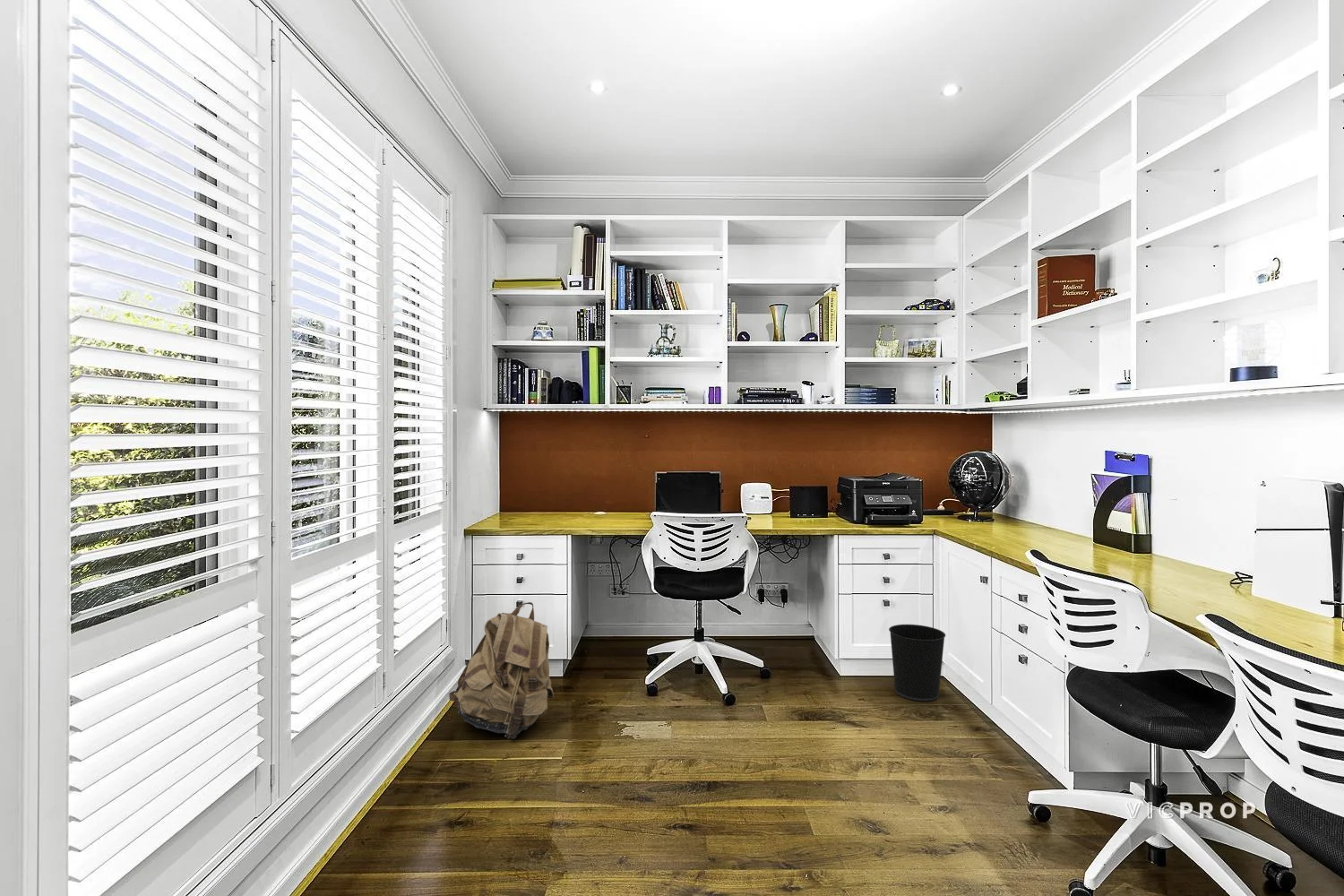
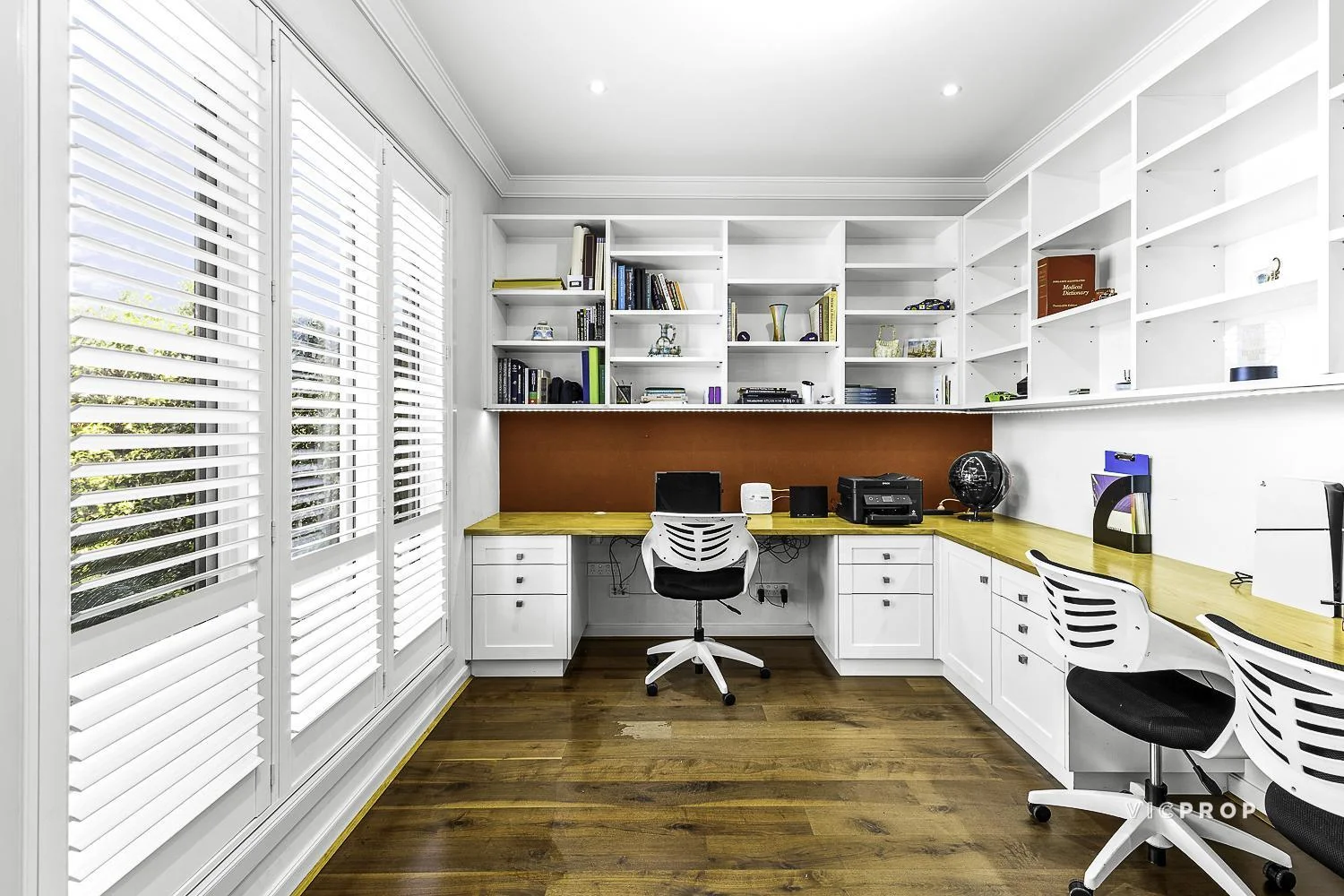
- backpack [448,601,555,740]
- wastebasket [888,624,946,702]
